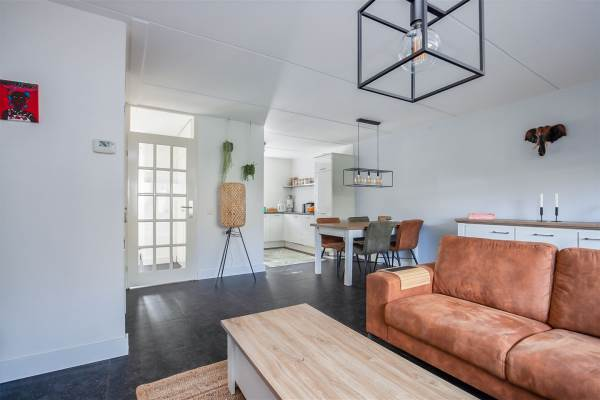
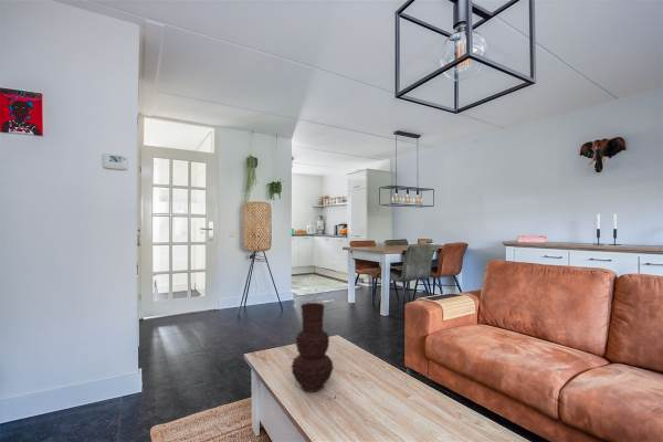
+ vase [290,302,334,393]
